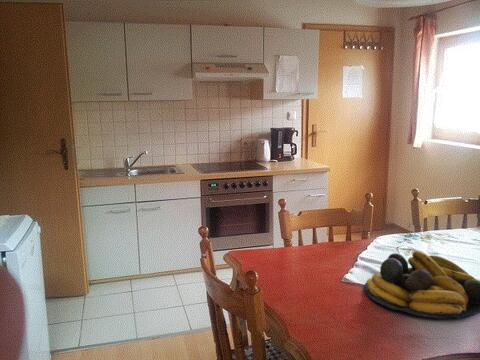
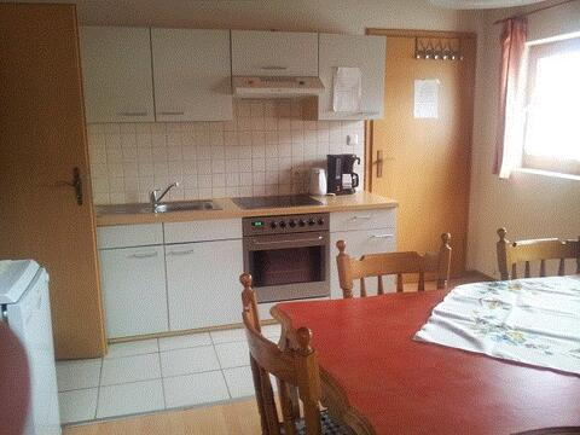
- fruit bowl [363,250,480,320]
